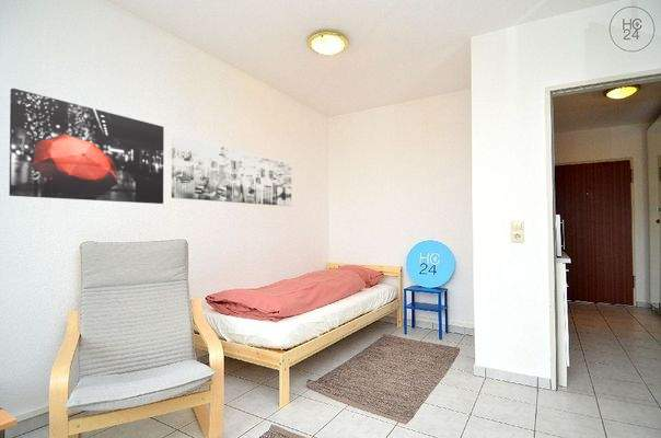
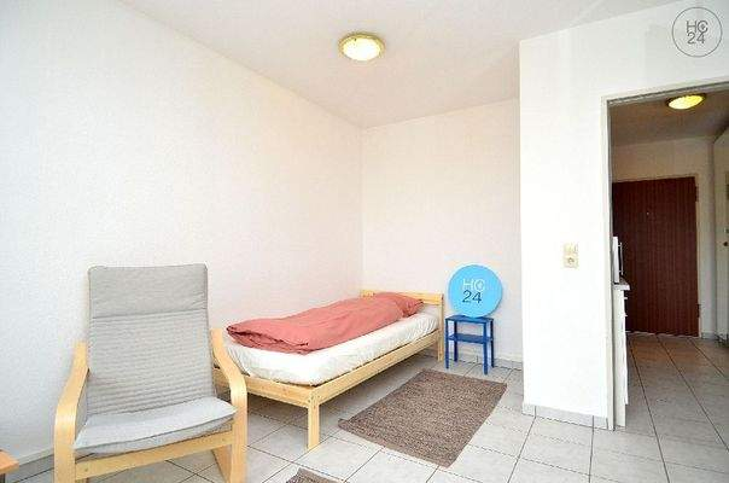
- wall art [171,134,292,207]
- wall art [8,88,165,205]
